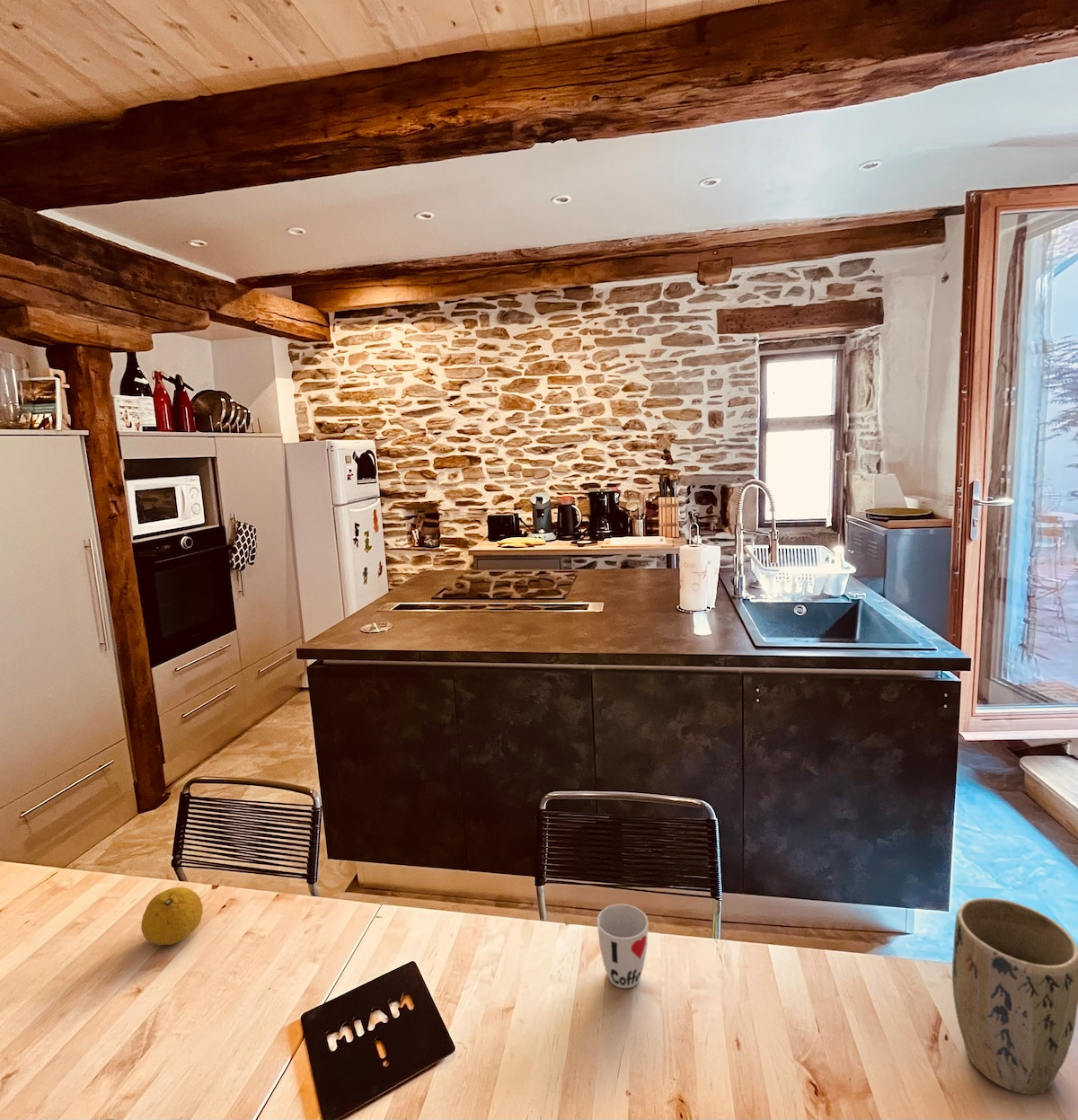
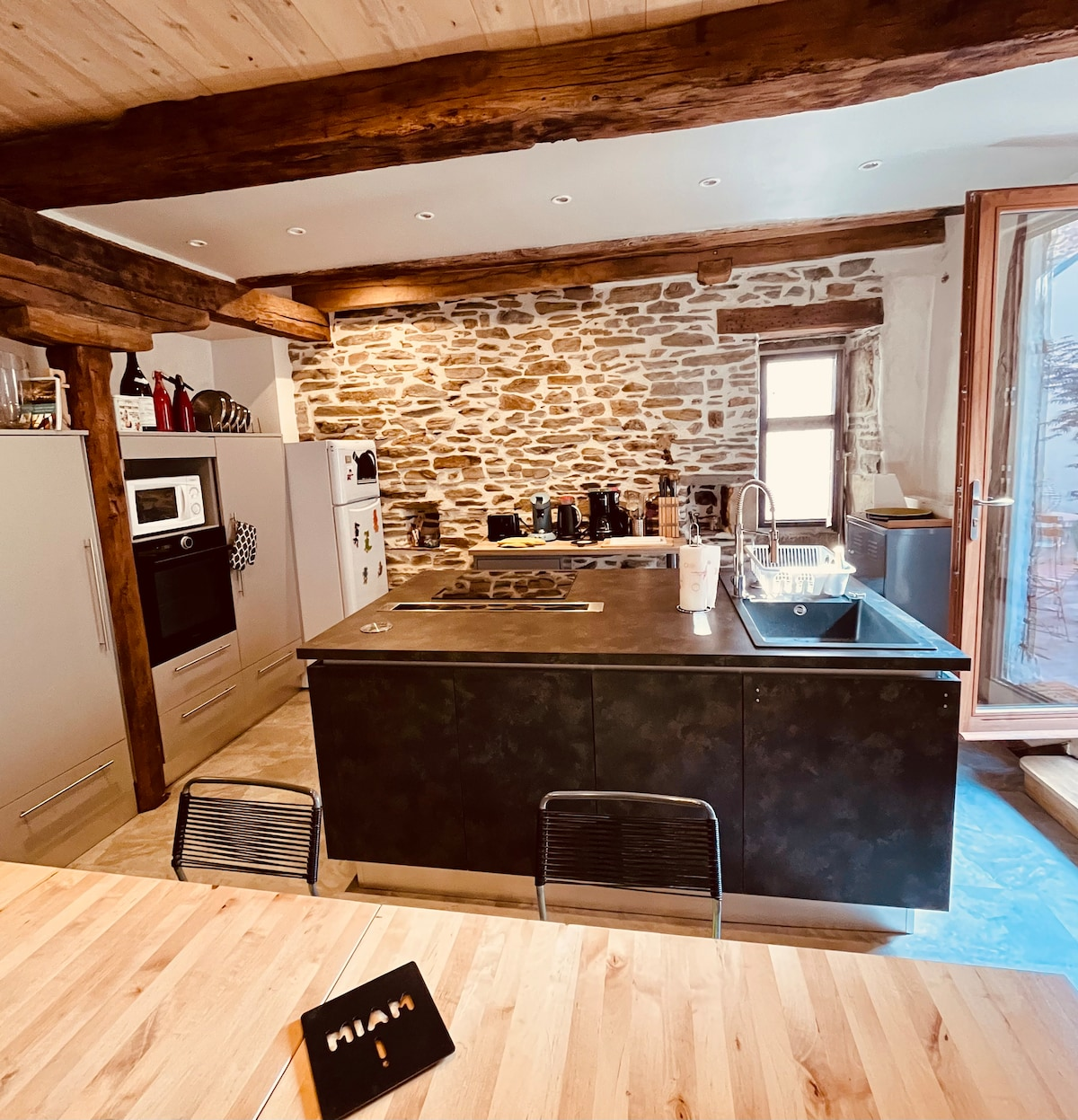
- cup [596,904,649,989]
- plant pot [951,897,1078,1096]
- fruit [140,886,204,946]
